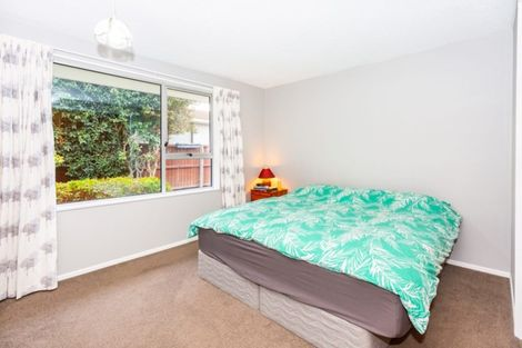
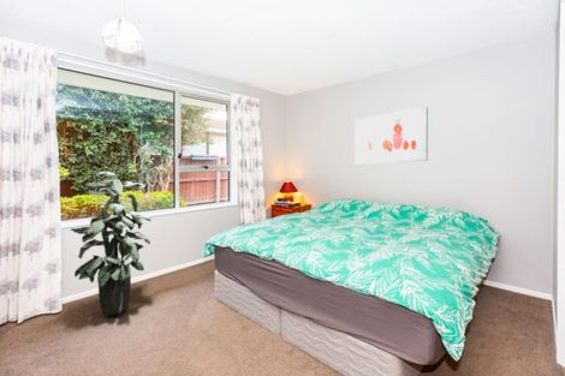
+ indoor plant [69,171,153,317]
+ wall art [353,106,429,166]
